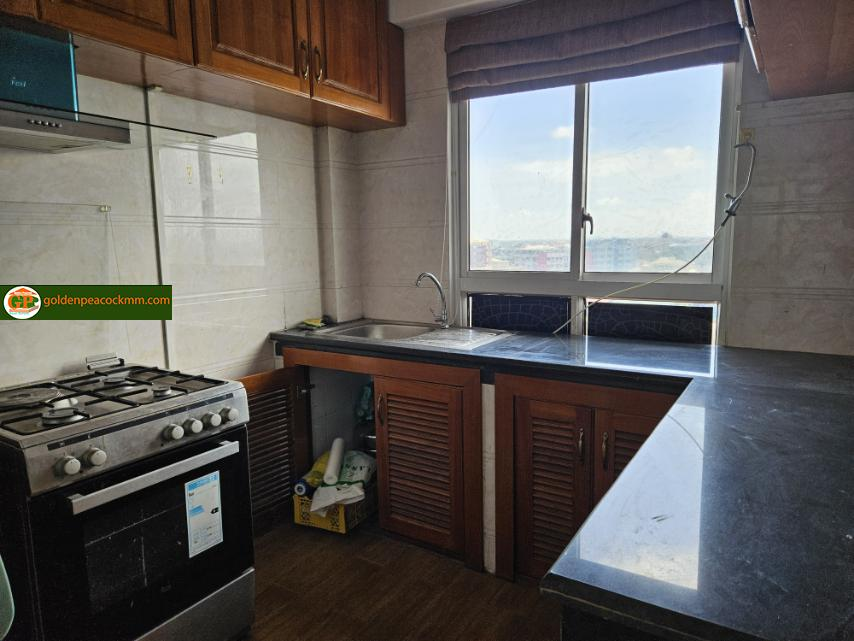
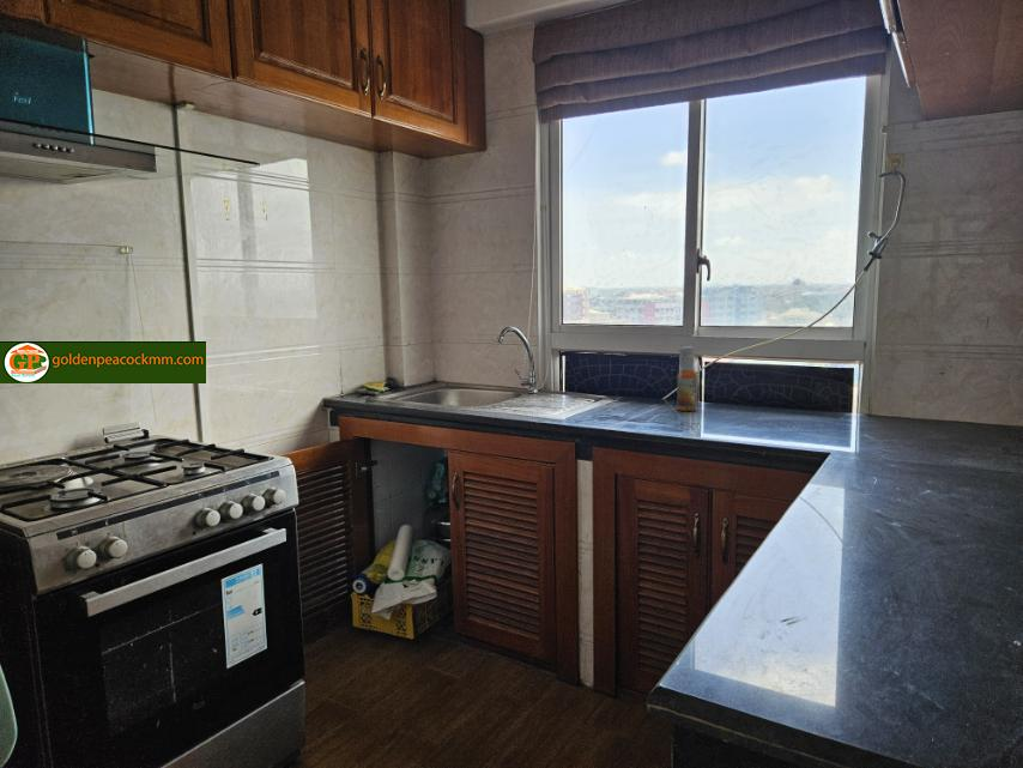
+ spray bottle [676,345,698,412]
